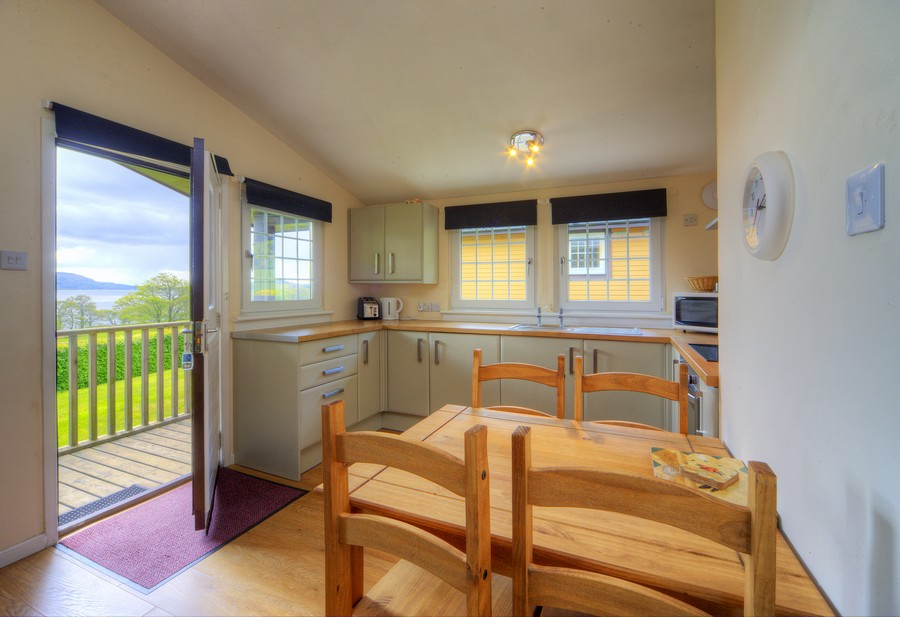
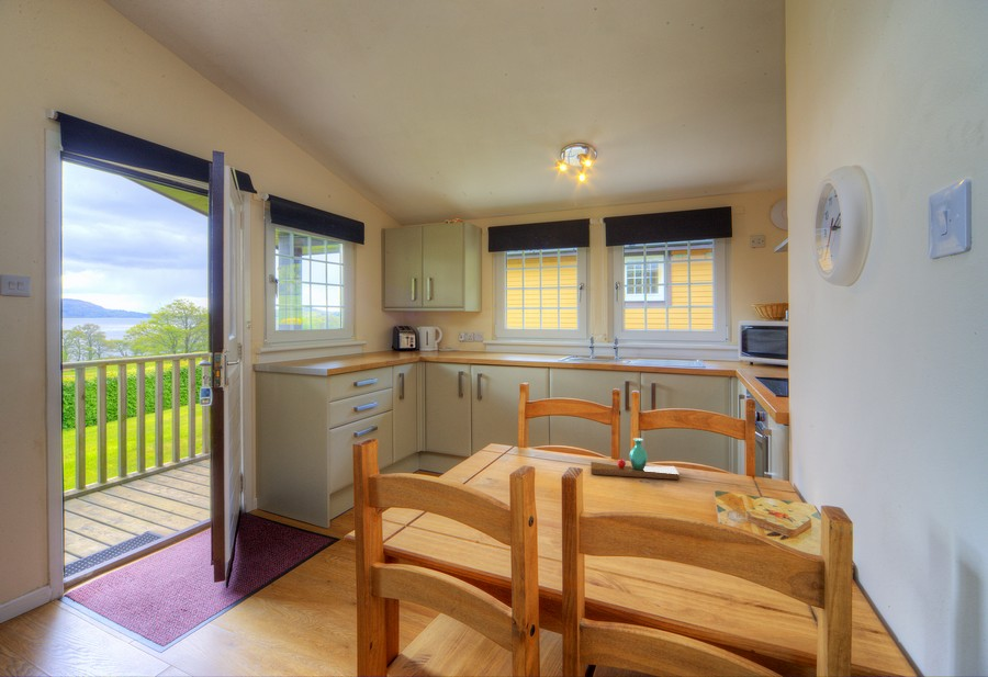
+ vase [590,437,681,481]
